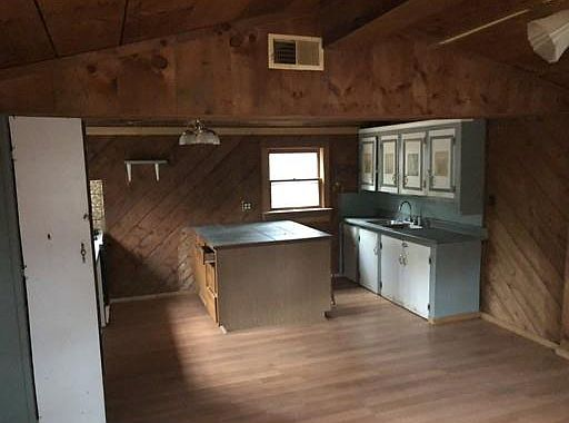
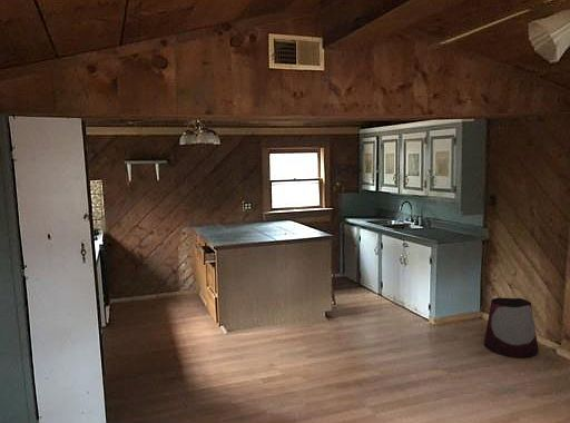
+ stool [483,297,540,358]
